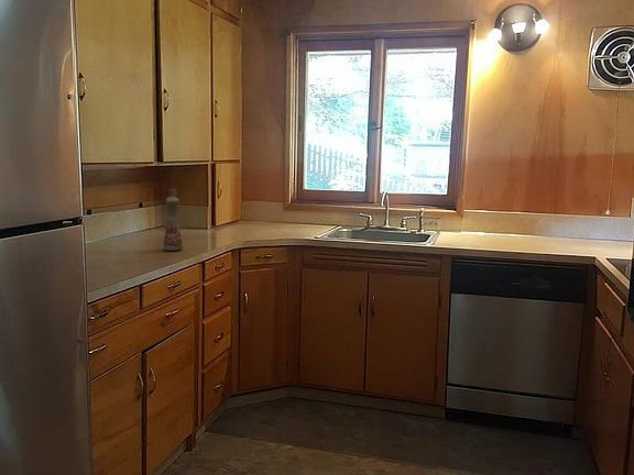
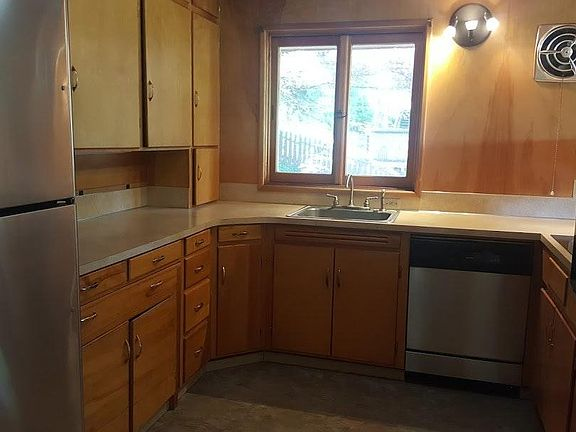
- bottle [162,187,184,252]
